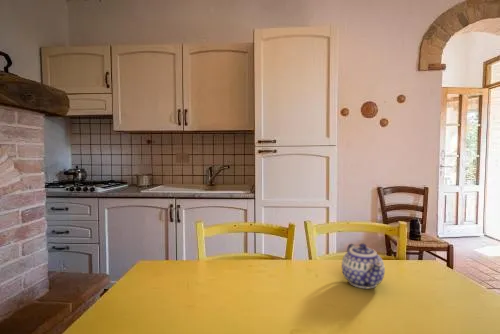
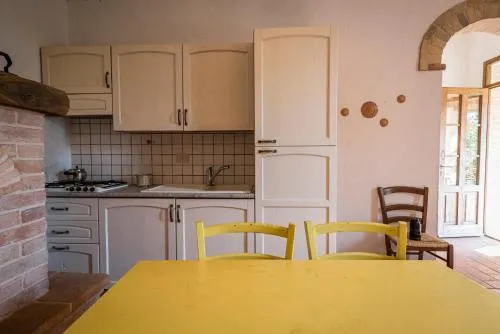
- teapot [341,242,386,289]
